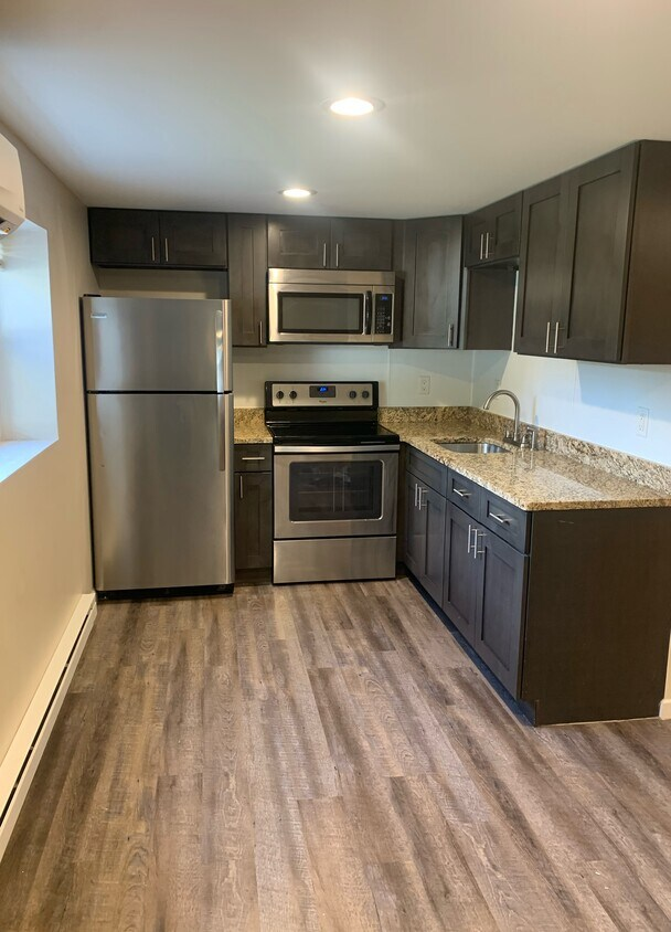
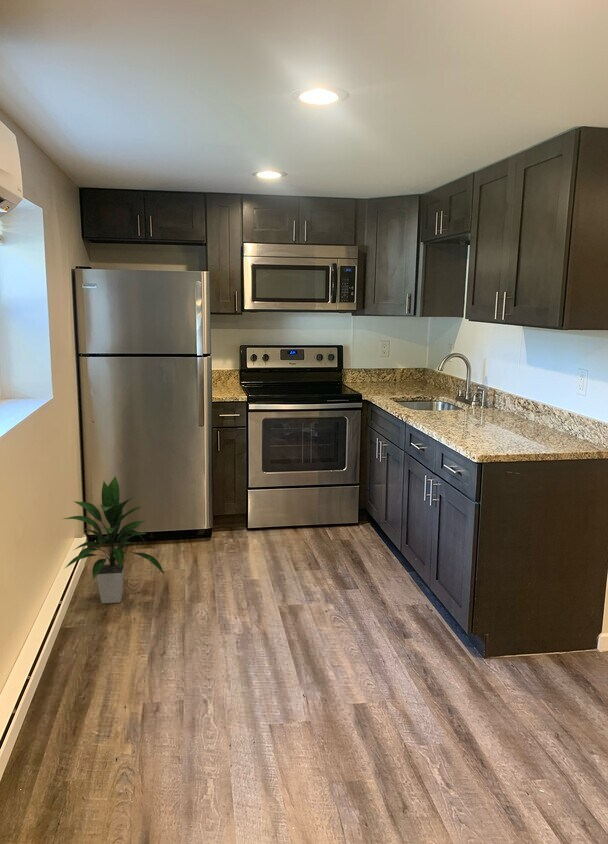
+ indoor plant [63,474,166,604]
